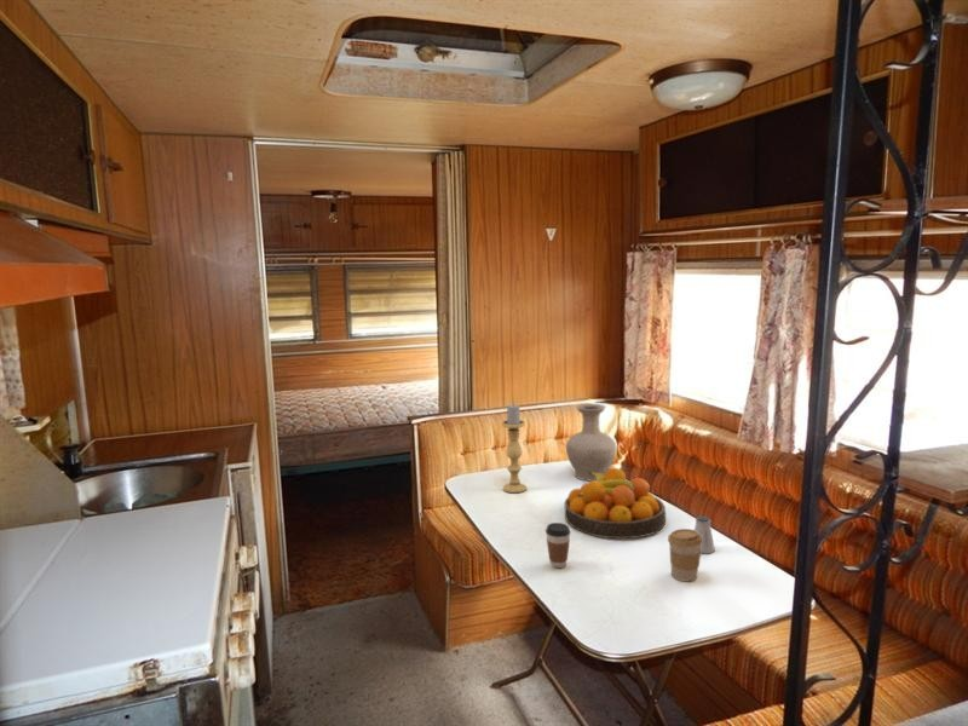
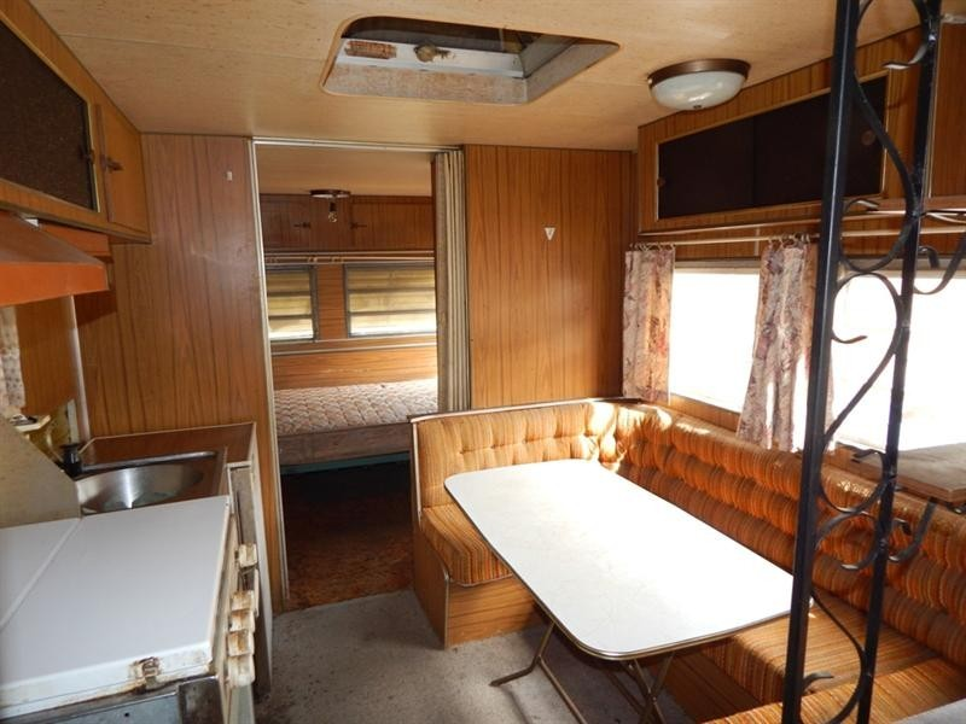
- fruit bowl [563,467,667,540]
- coffee cup [544,522,572,569]
- coffee cup [667,528,702,582]
- candle holder [501,403,528,494]
- saltshaker [693,514,716,554]
- vase [565,403,617,482]
